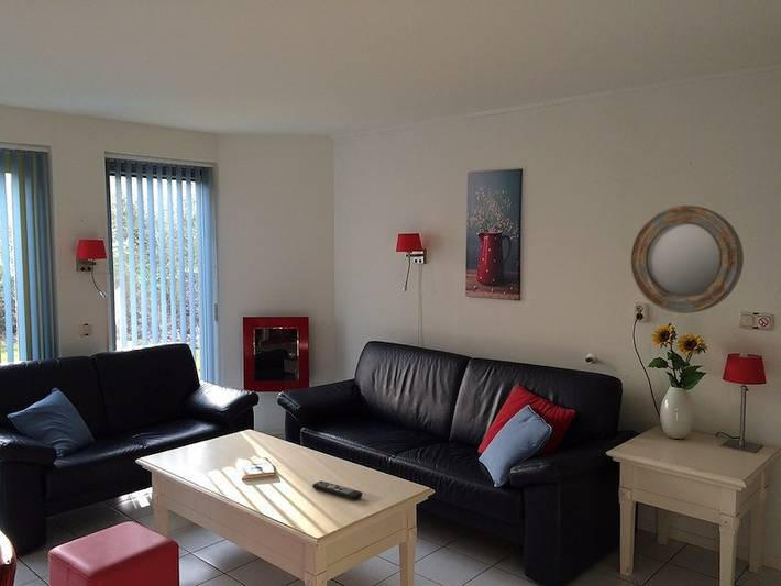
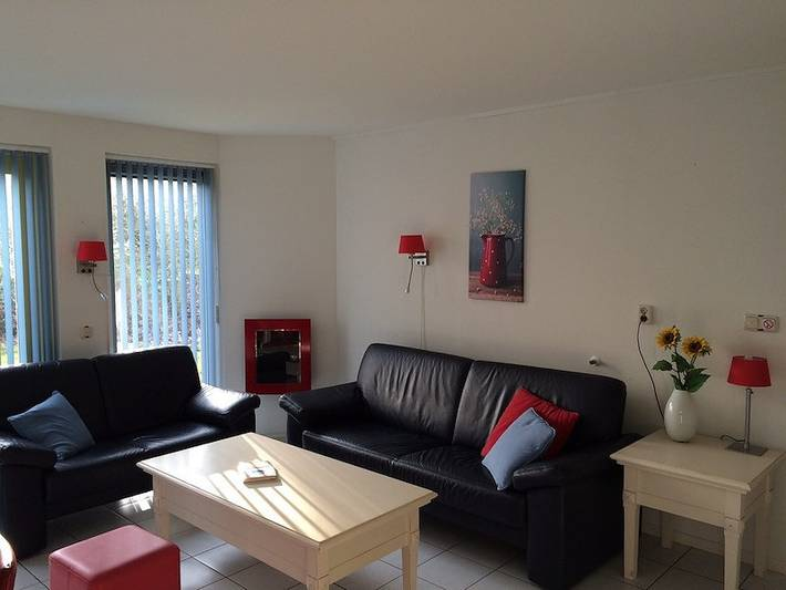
- remote control [311,480,363,501]
- home mirror [629,204,745,314]
